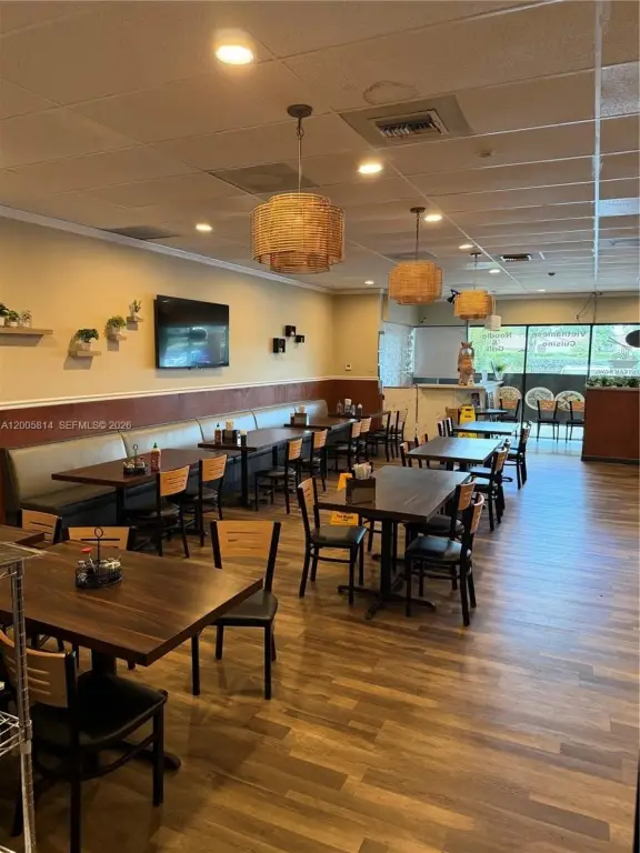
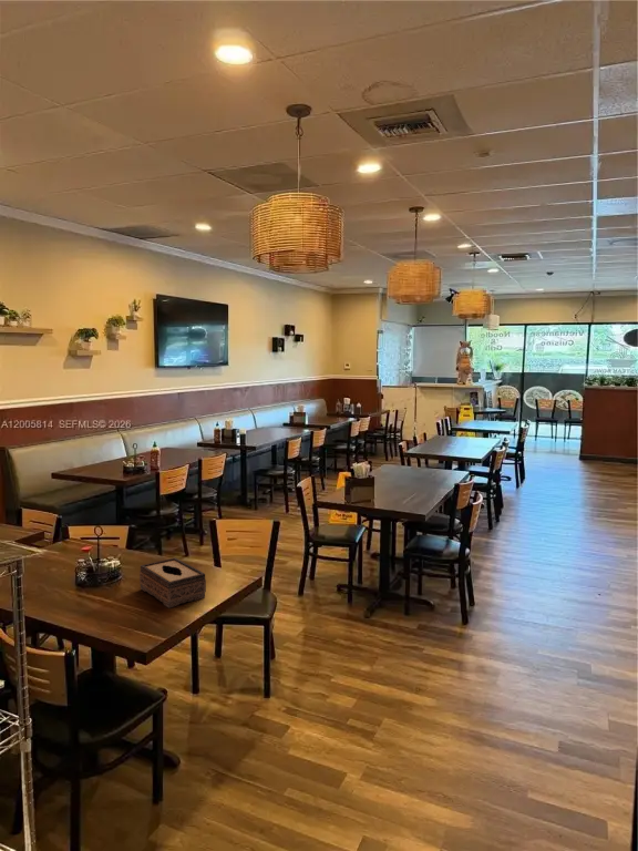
+ tissue box [138,556,207,609]
